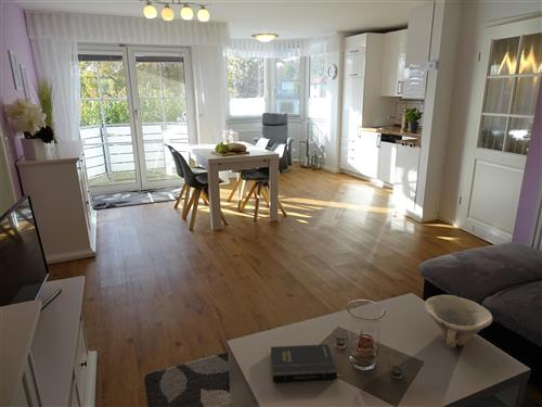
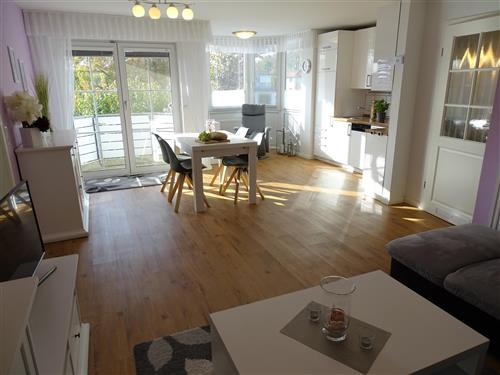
- bowl [424,294,493,349]
- book [270,343,340,383]
